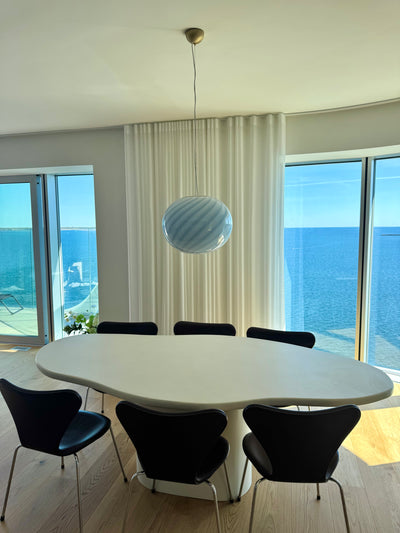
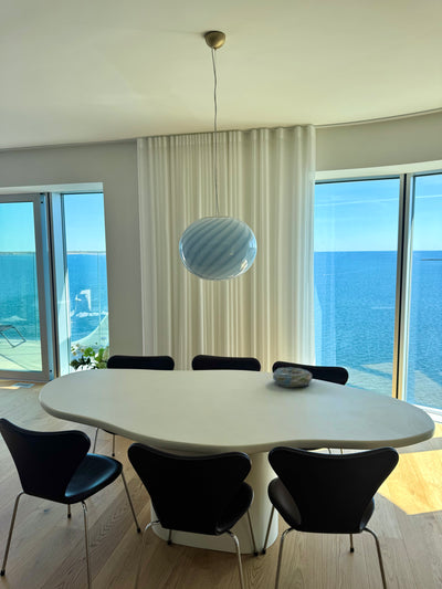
+ decorative bowl [272,367,313,388]
